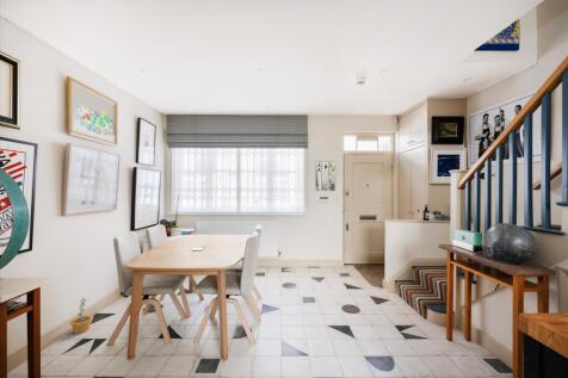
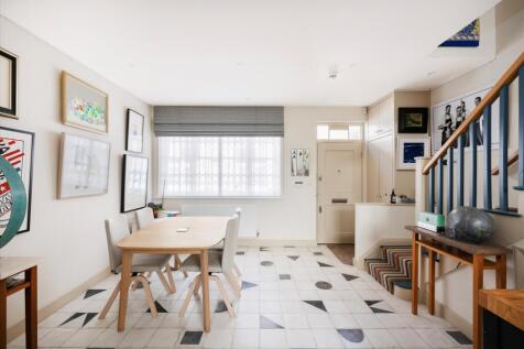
- potted plant [69,298,94,335]
